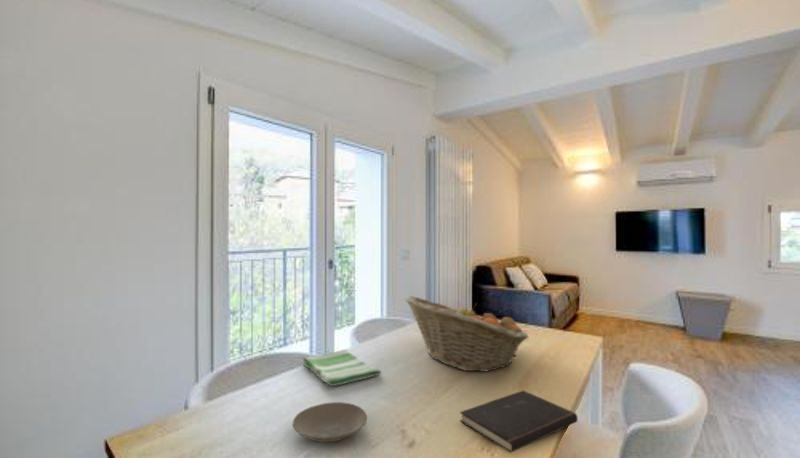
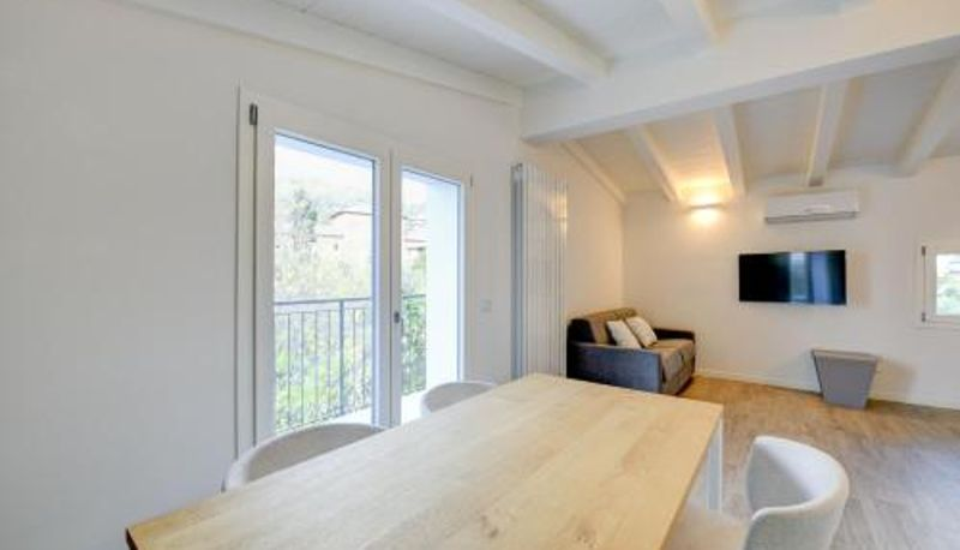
- fruit basket [403,295,529,372]
- dish towel [302,349,382,387]
- plate [292,401,368,443]
- hardcover book [459,389,579,454]
